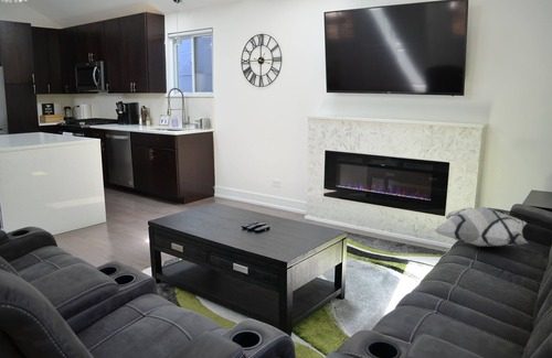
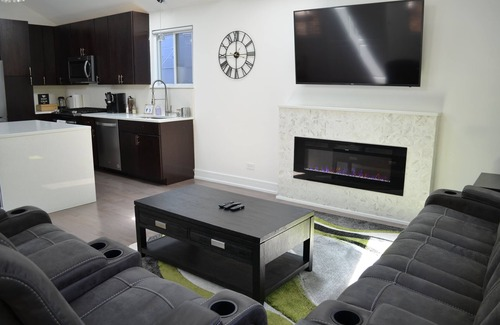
- decorative pillow [433,206,529,247]
